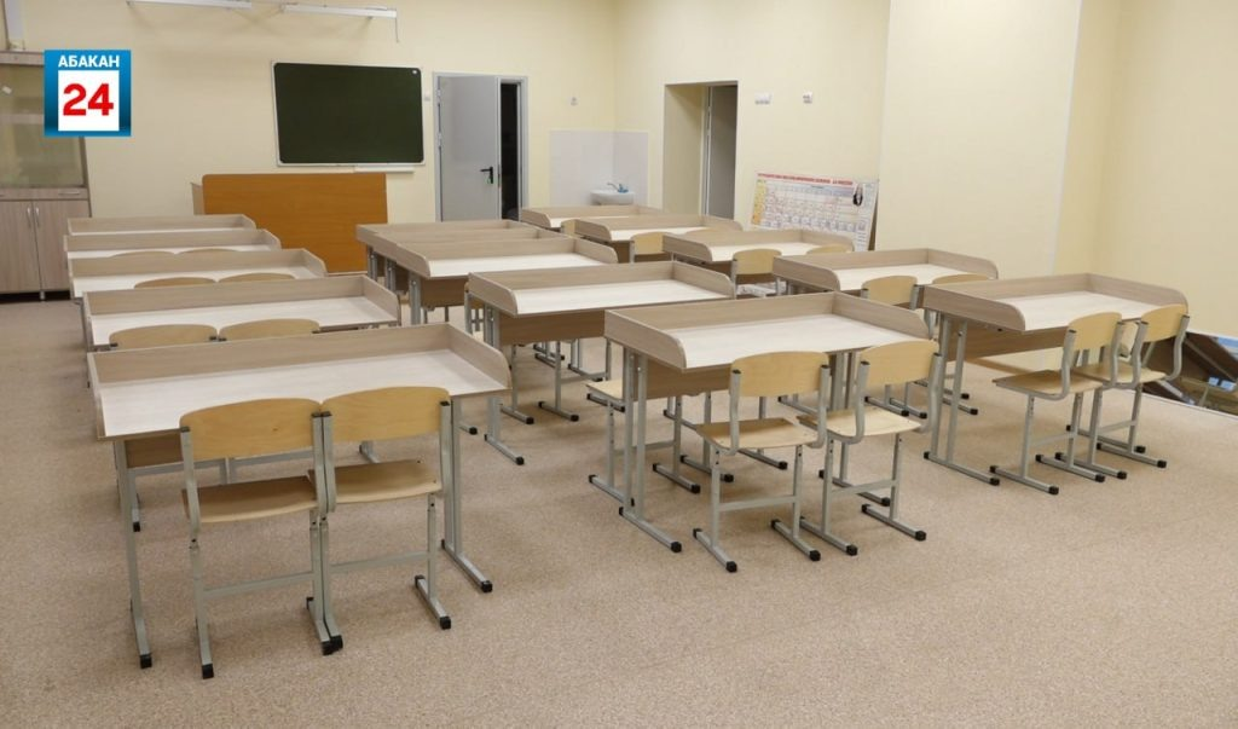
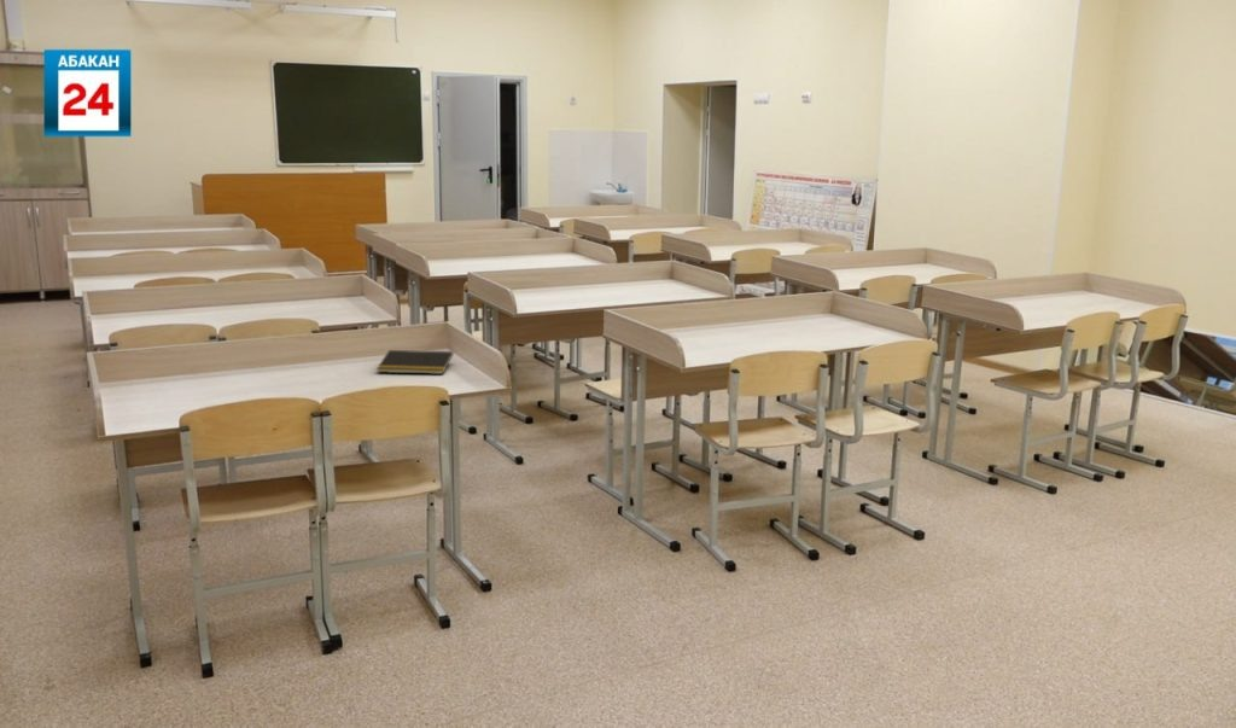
+ notepad [375,349,454,375]
